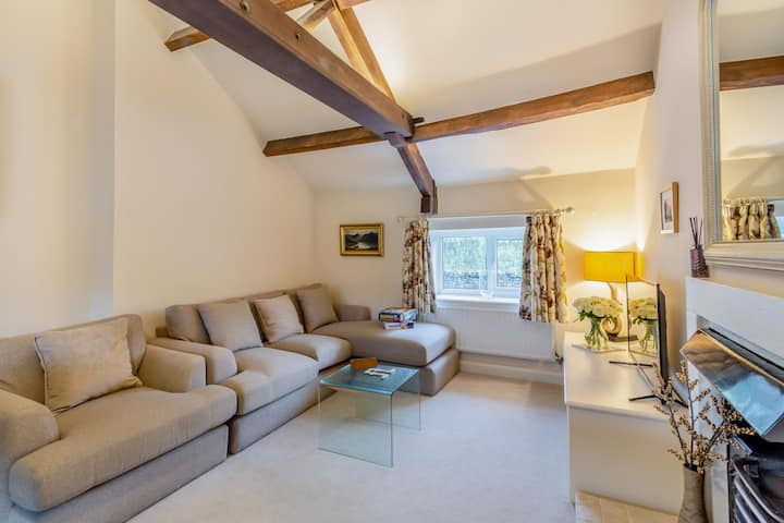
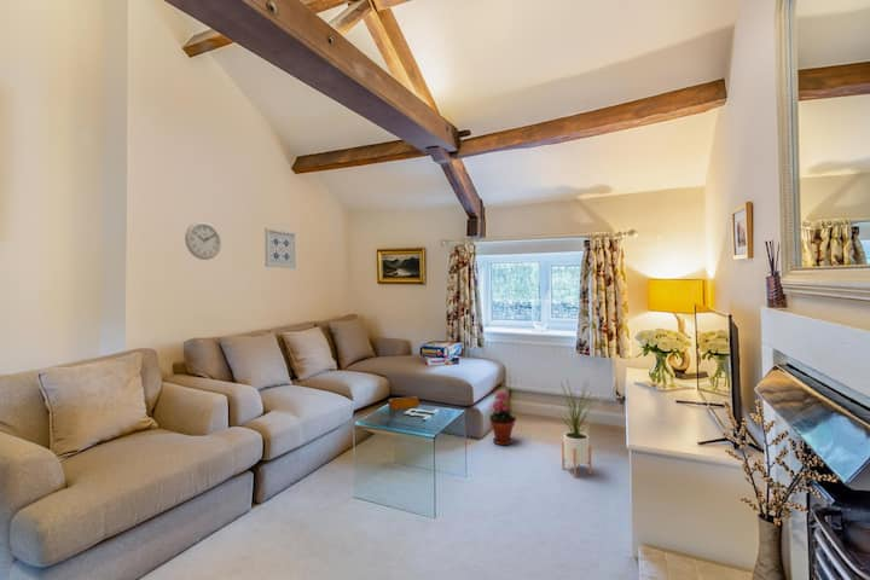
+ wall clock [184,220,222,261]
+ potted plant [488,392,517,446]
+ house plant [549,375,603,478]
+ wall art [263,227,297,269]
